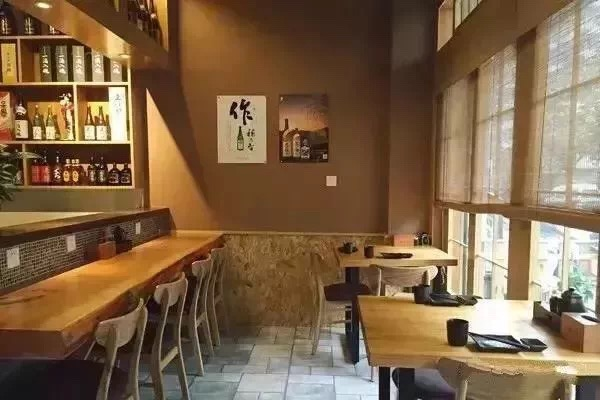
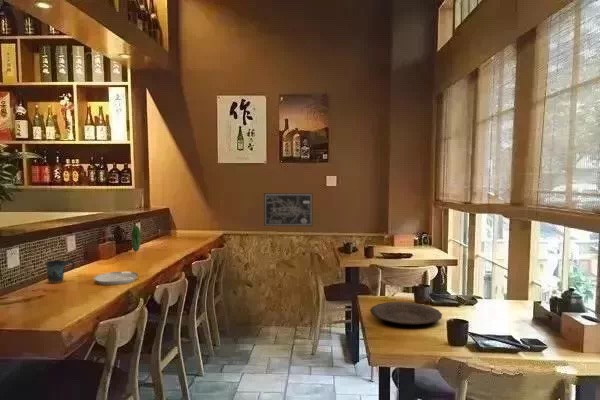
+ plate [369,301,443,326]
+ mug [44,259,75,284]
+ wall art [263,192,313,227]
+ plate [93,225,141,286]
